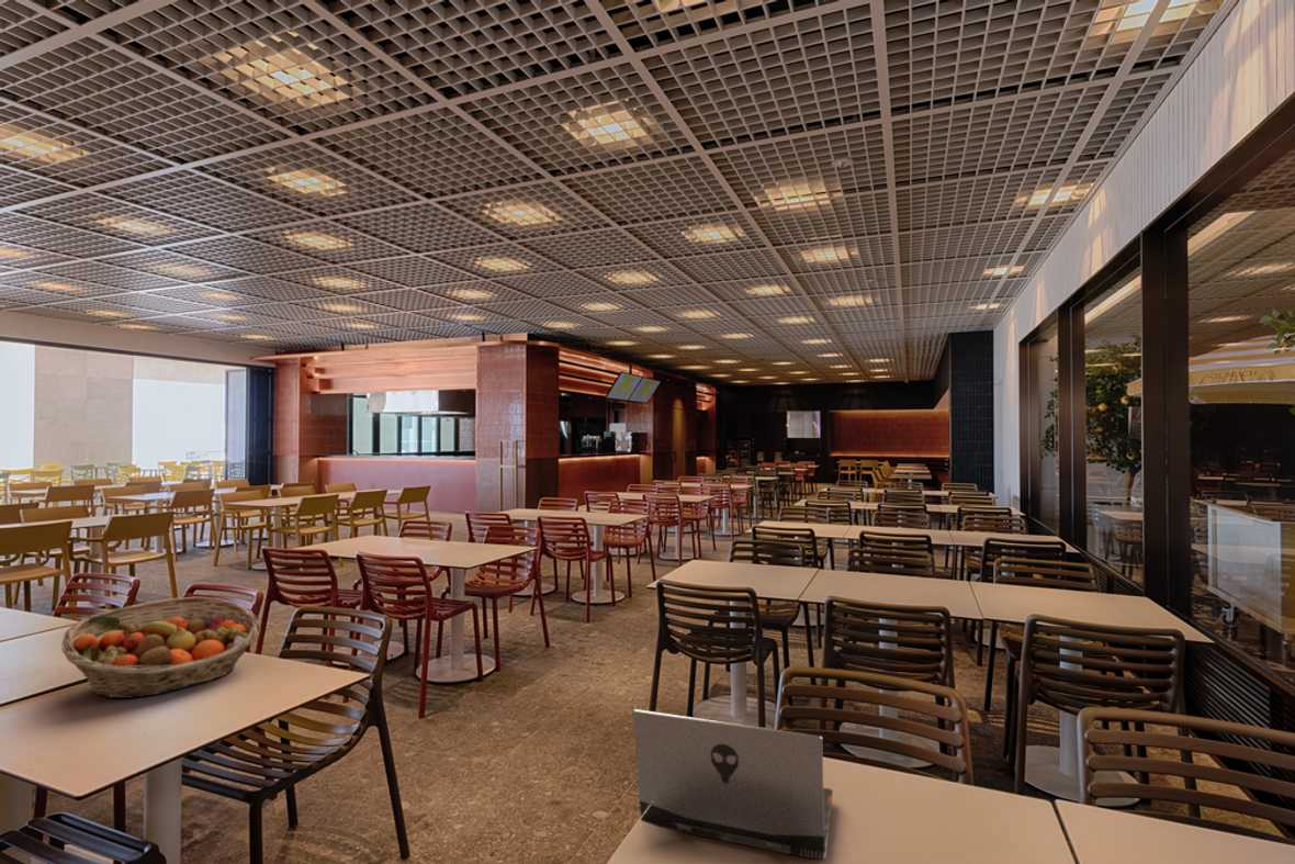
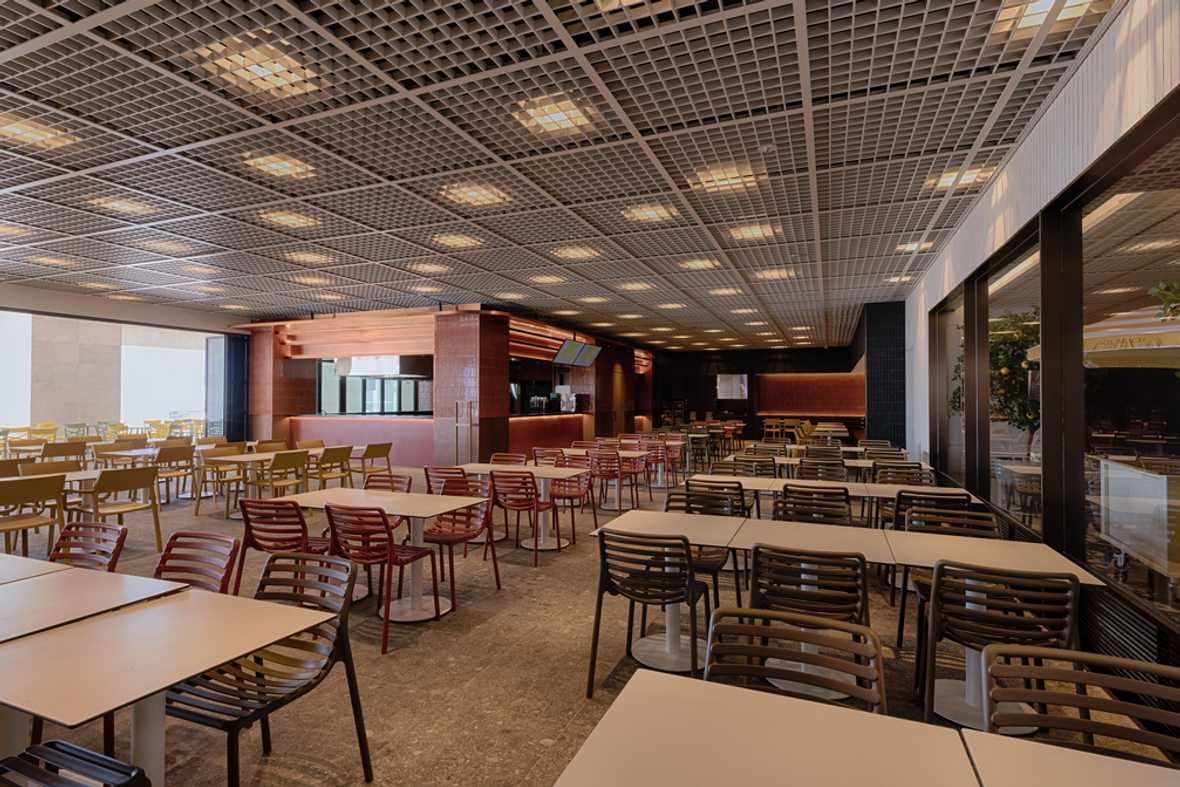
- fruit basket [60,596,261,699]
- laptop computer [632,708,834,860]
